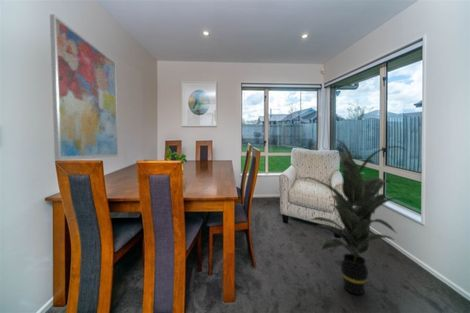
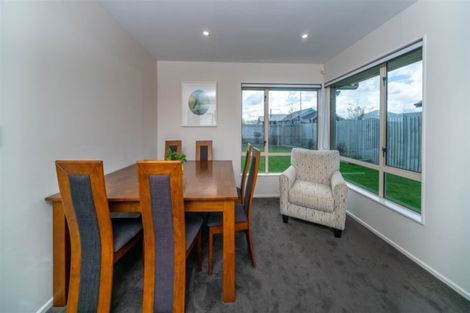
- wall art [49,13,119,161]
- indoor plant [297,138,406,295]
